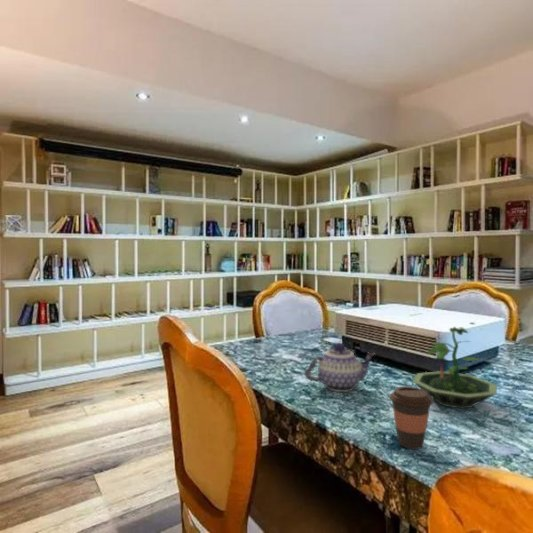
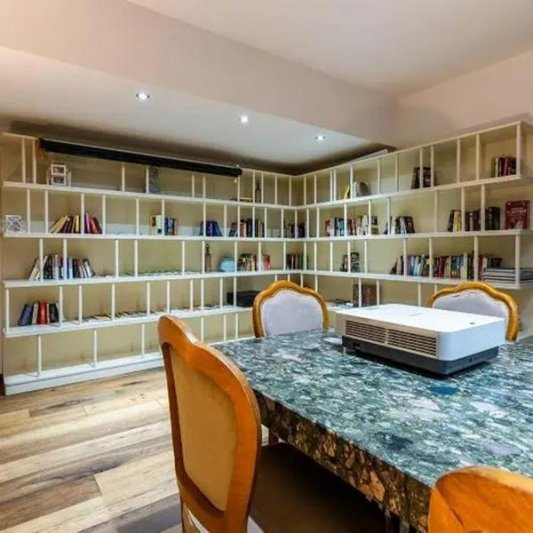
- coffee cup [389,386,434,450]
- terrarium [411,326,498,410]
- teapot [303,342,376,393]
